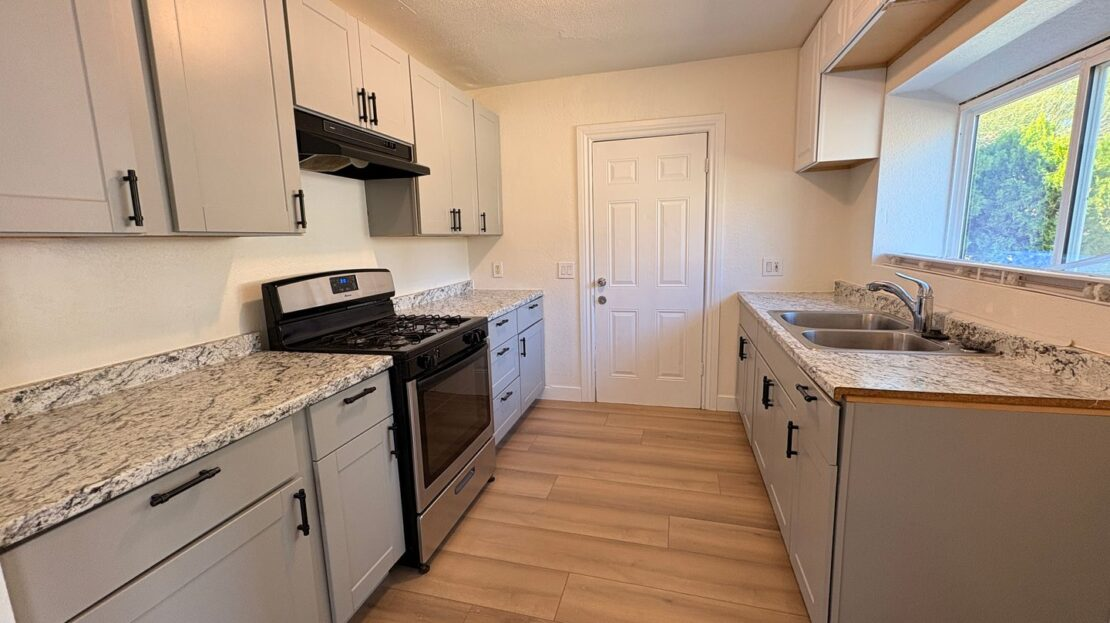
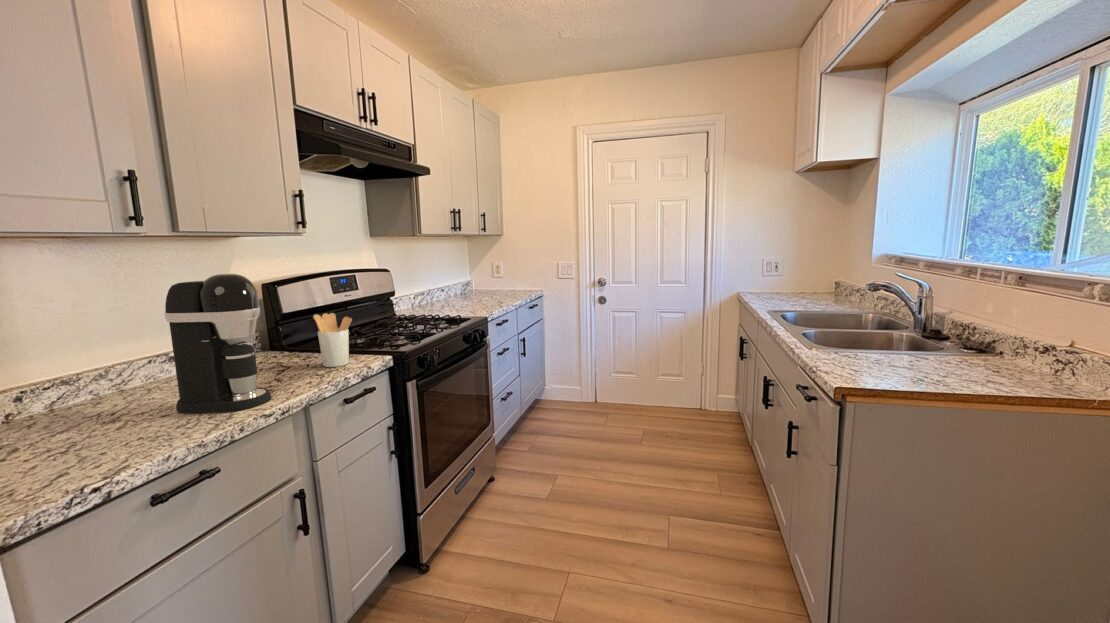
+ coffee maker [164,273,272,414]
+ utensil holder [312,312,353,368]
